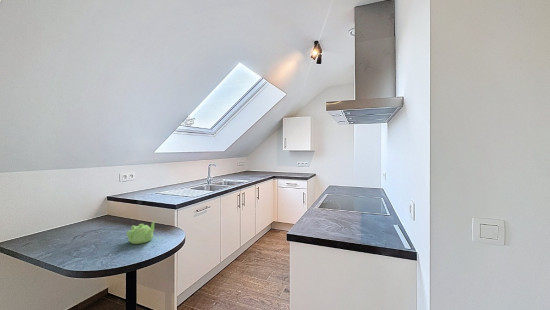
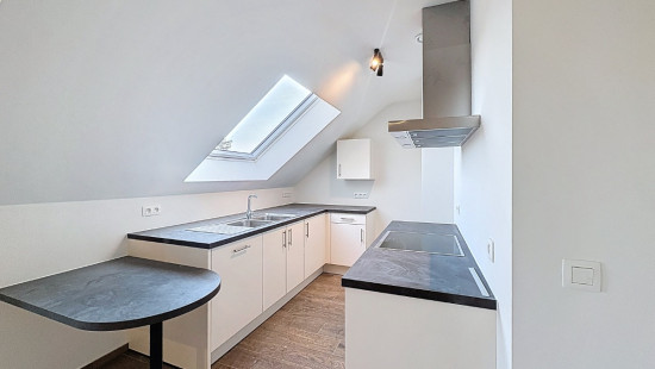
- teapot [125,220,157,245]
